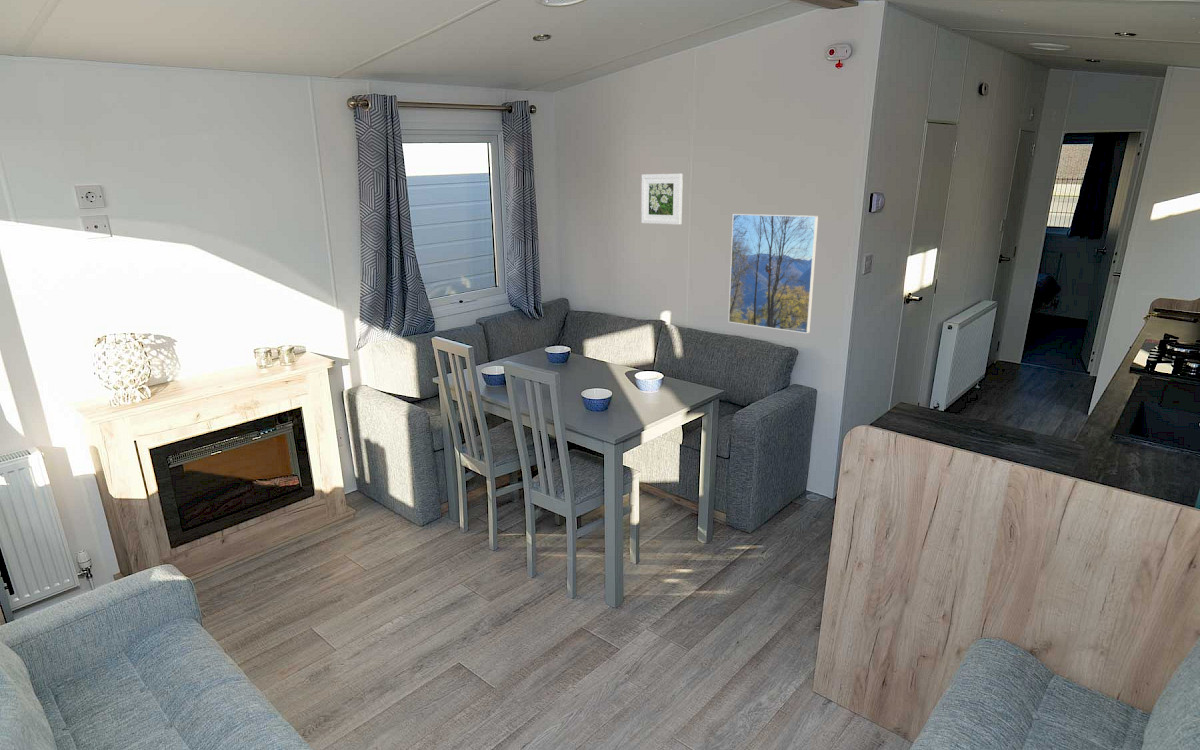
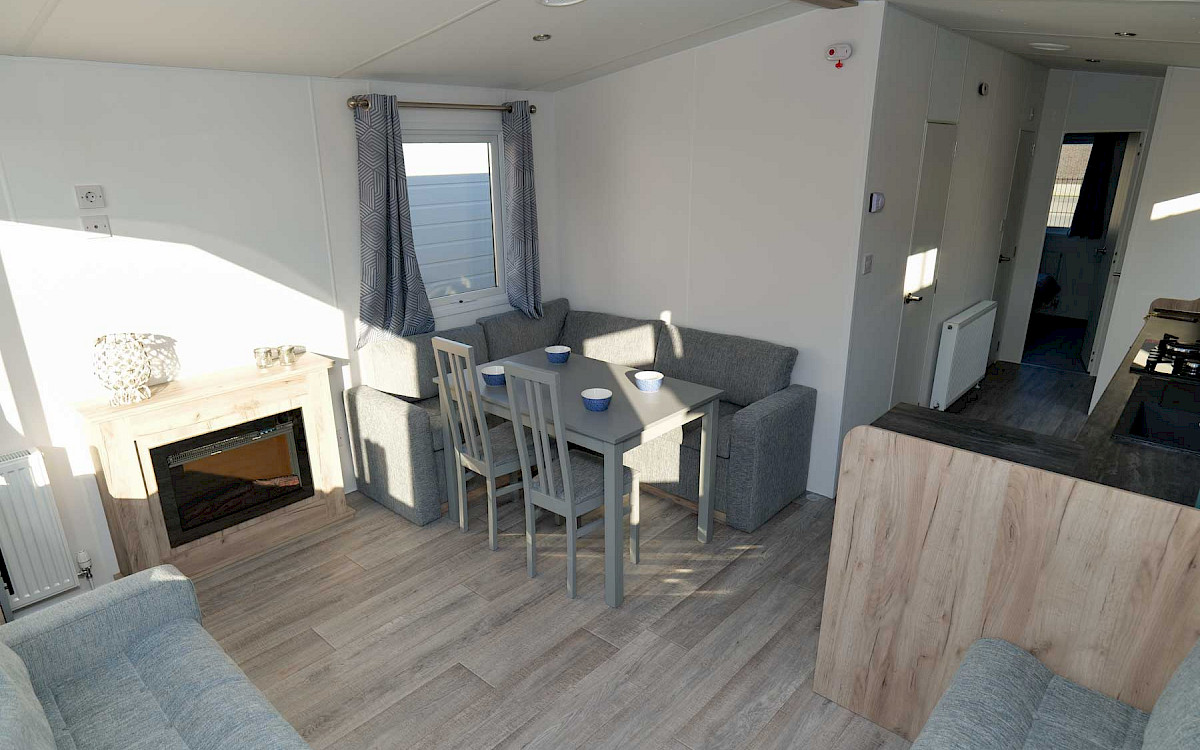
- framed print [640,173,684,226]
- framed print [727,213,819,334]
